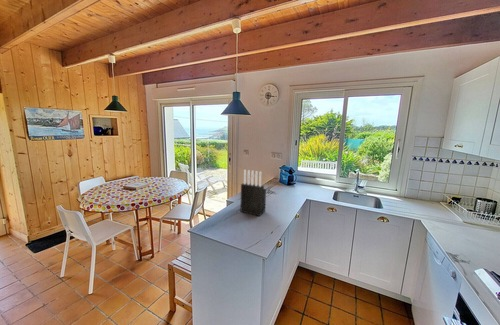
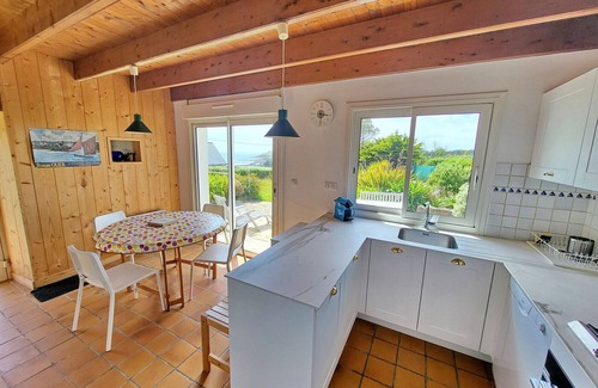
- knife block [240,169,267,217]
